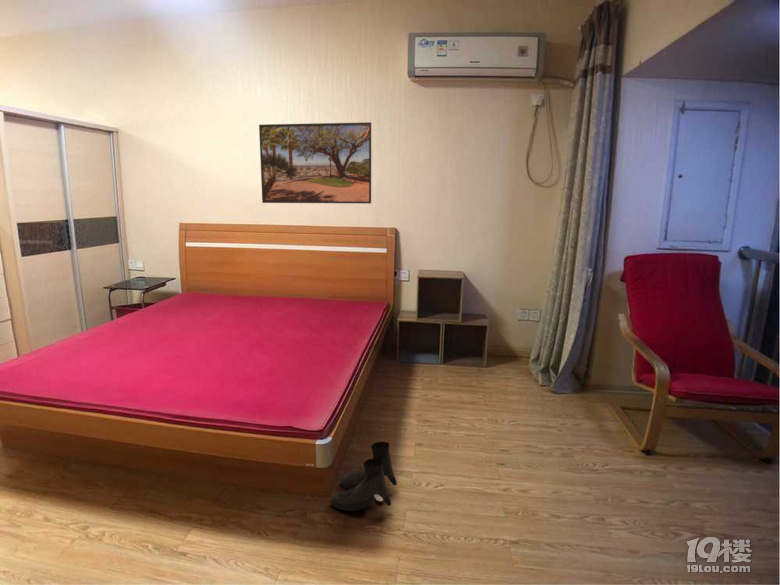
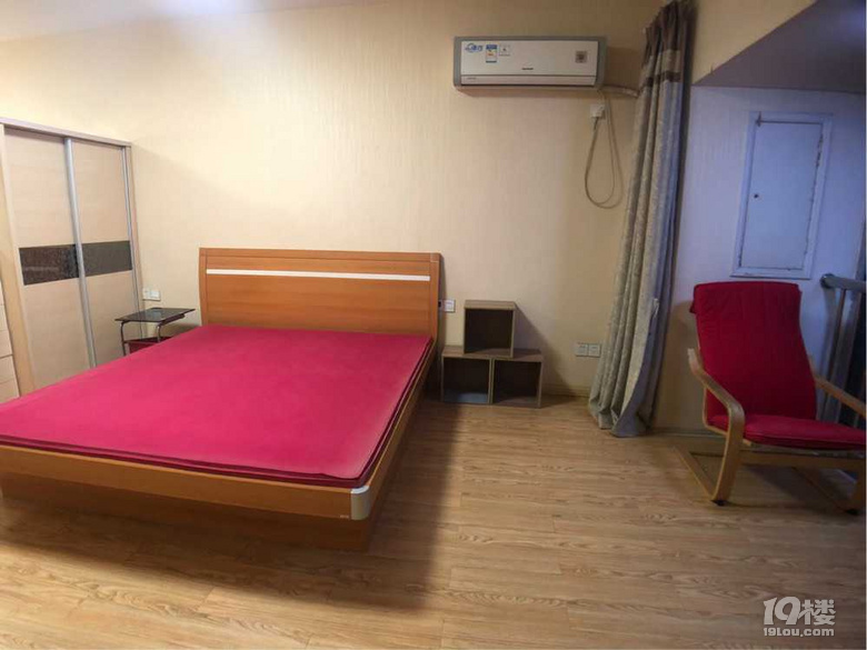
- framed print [258,121,372,204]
- boots [329,441,398,512]
